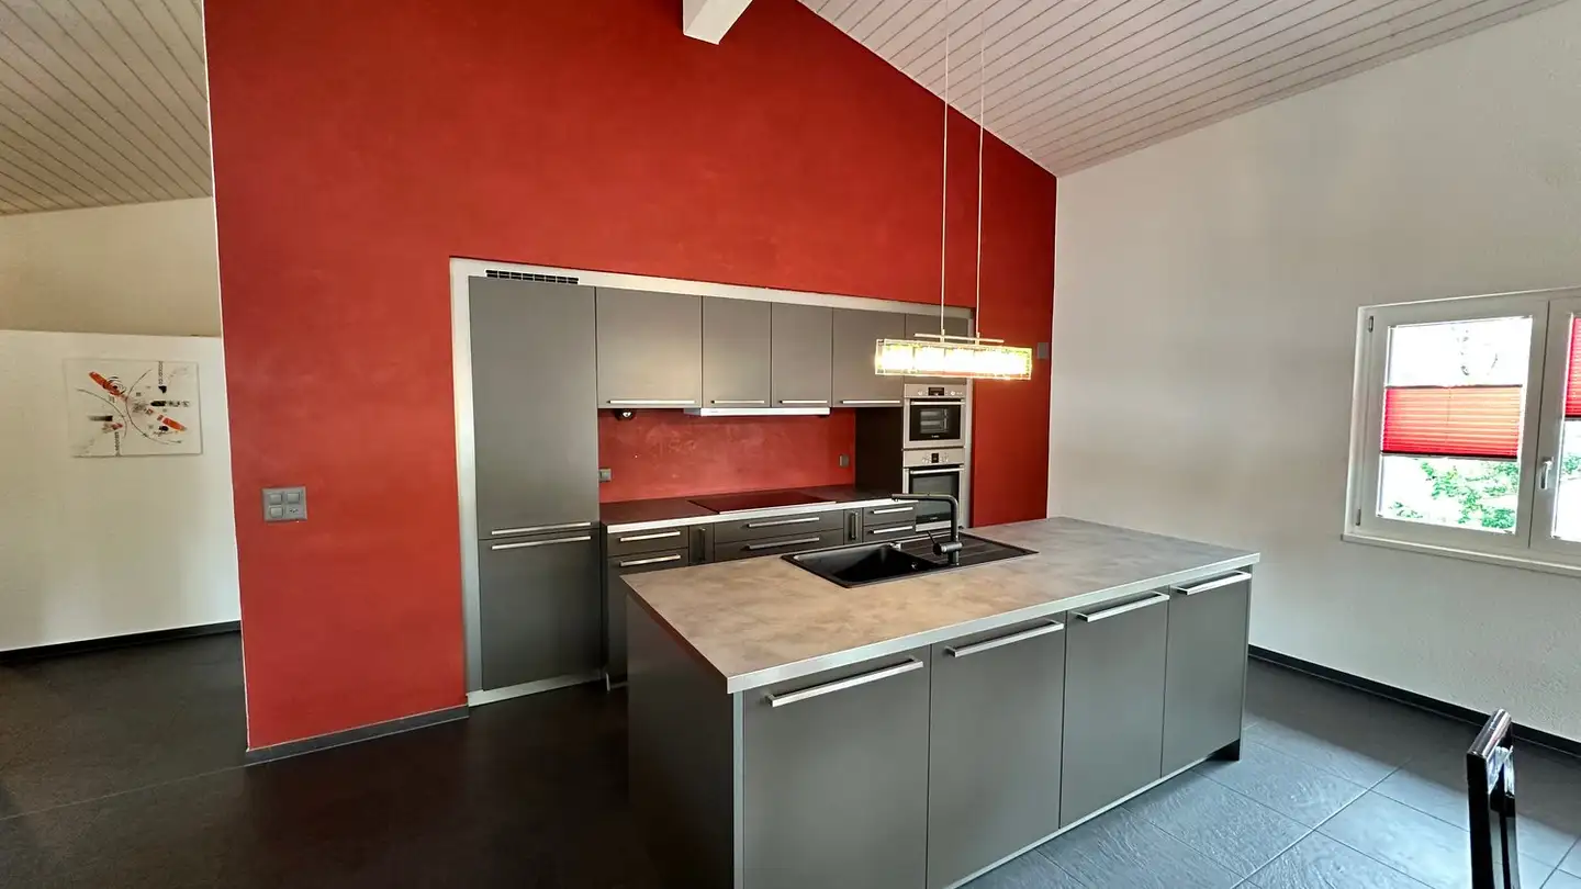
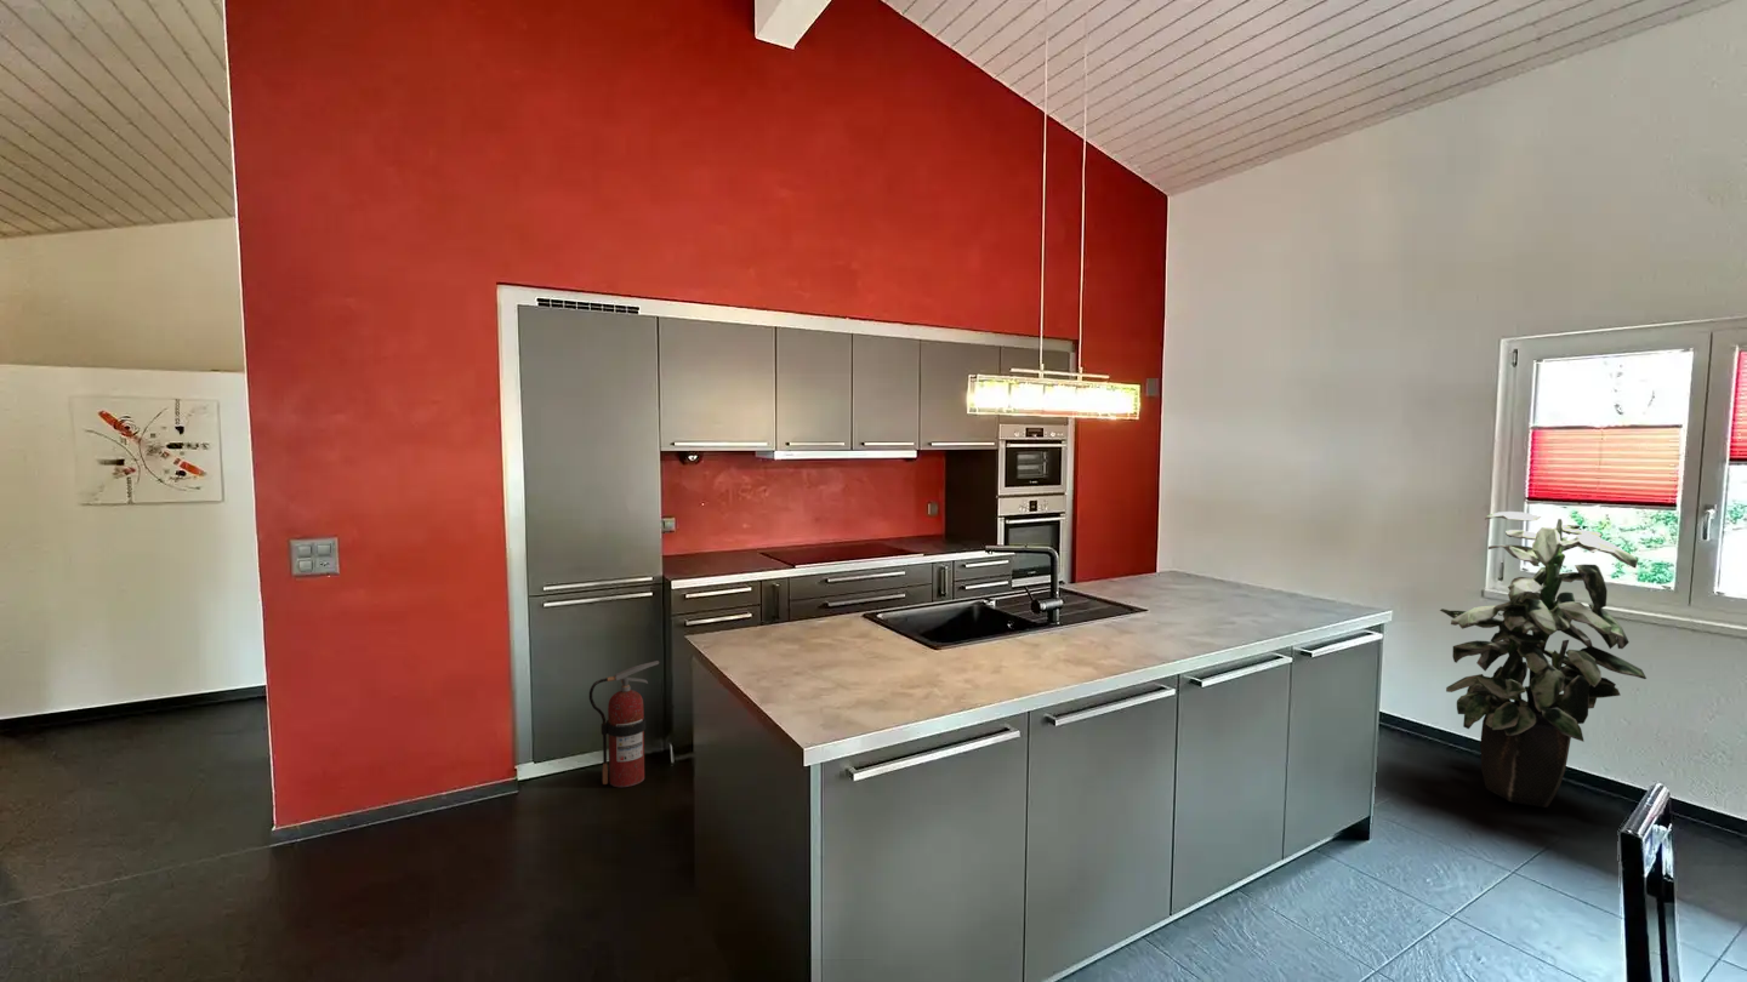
+ fire extinguisher [588,660,660,788]
+ indoor plant [1439,510,1648,809]
